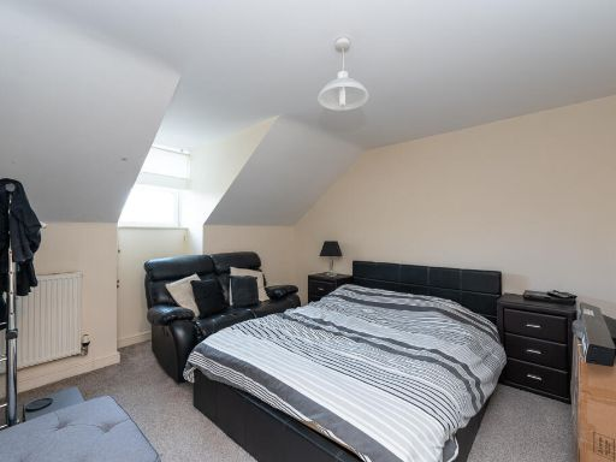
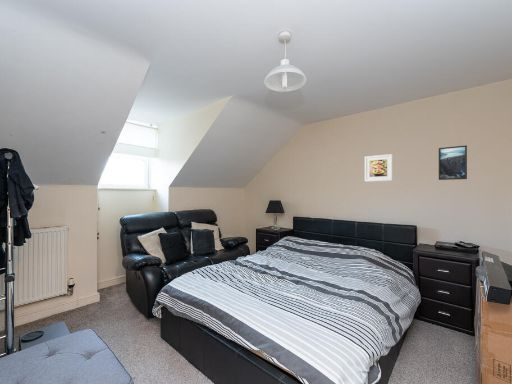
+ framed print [438,144,468,181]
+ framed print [364,153,394,182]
